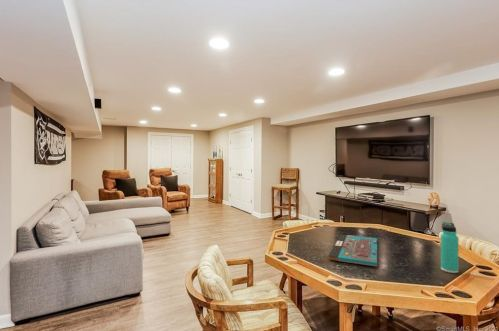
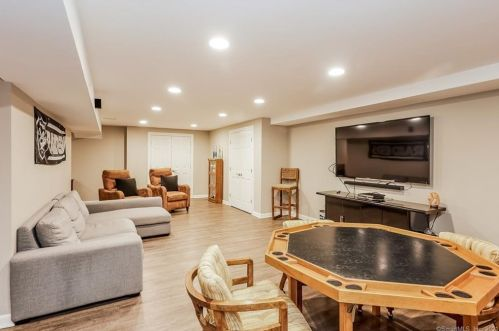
- board game [328,233,378,267]
- thermos bottle [440,221,459,274]
